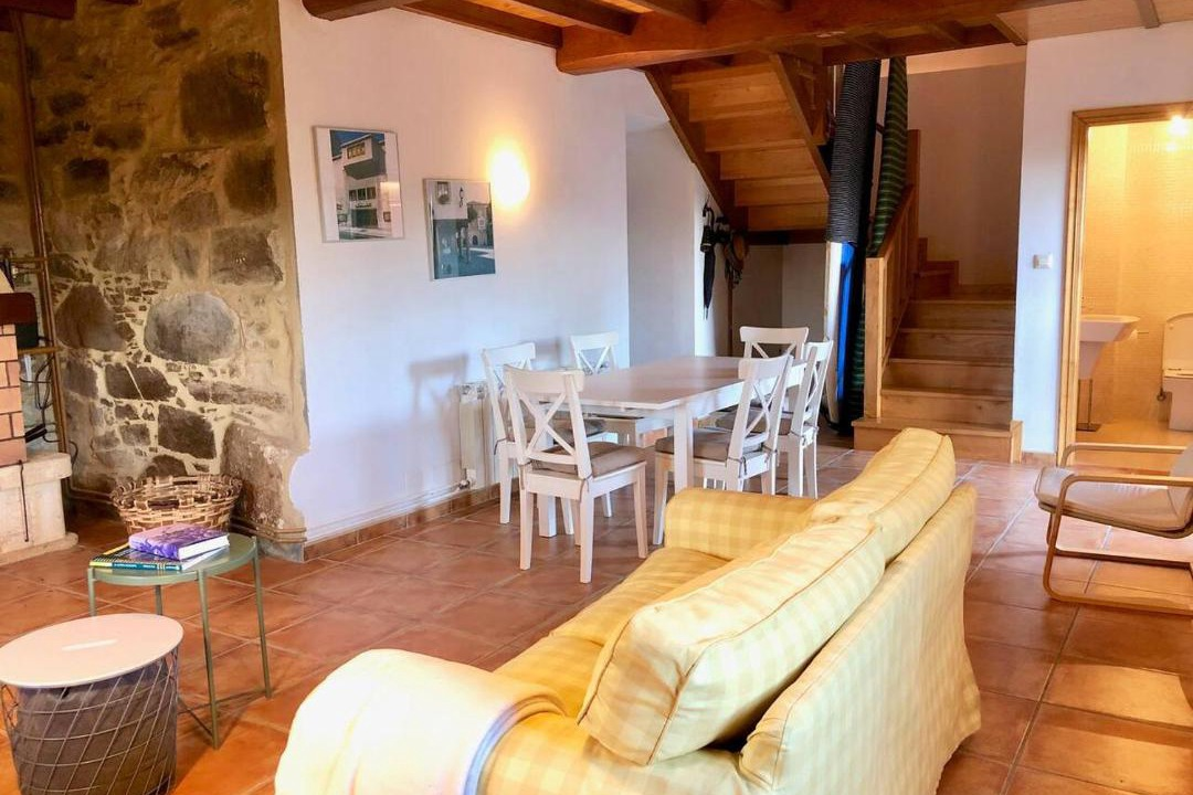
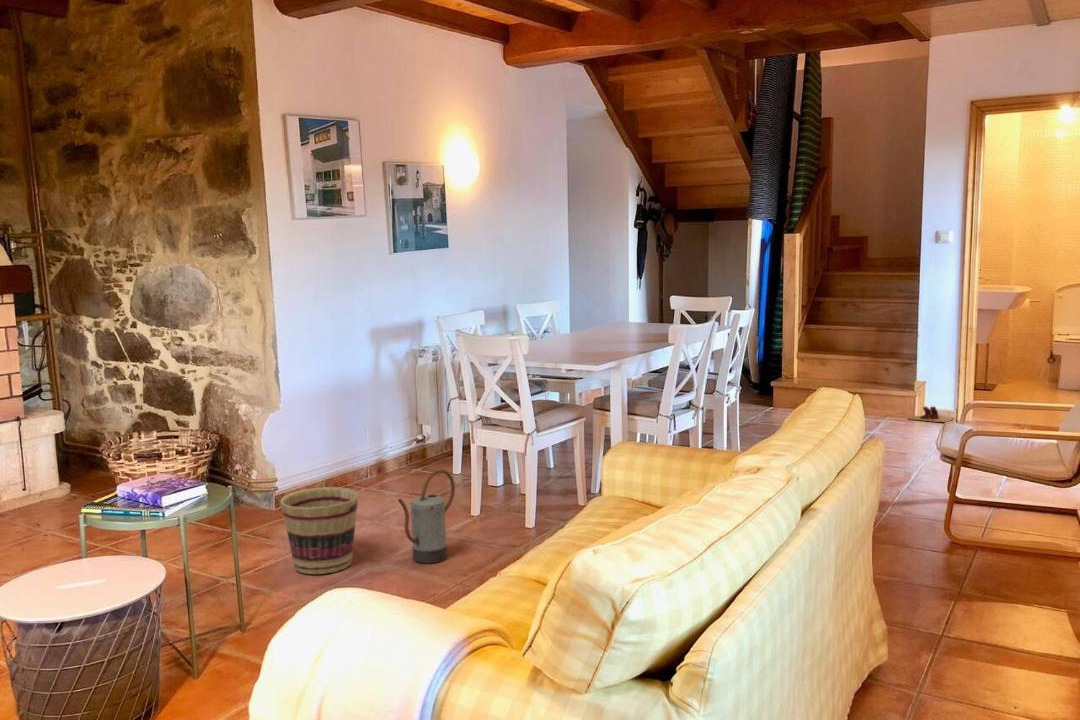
+ watering can [397,468,456,564]
+ basket [279,486,359,575]
+ slippers [907,405,955,423]
